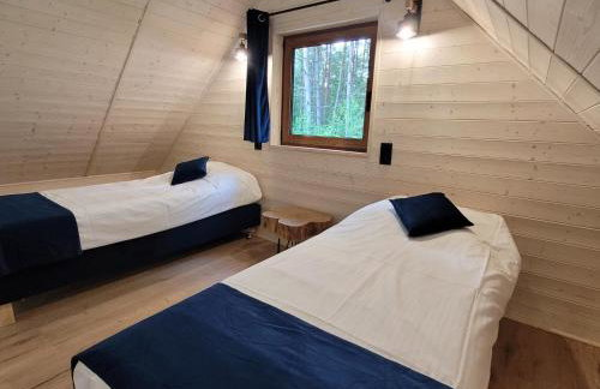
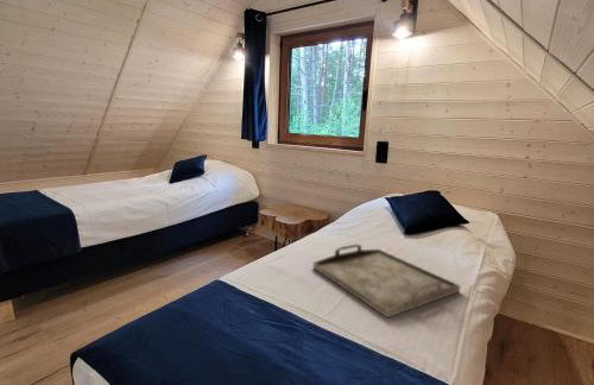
+ serving tray [312,244,462,318]
